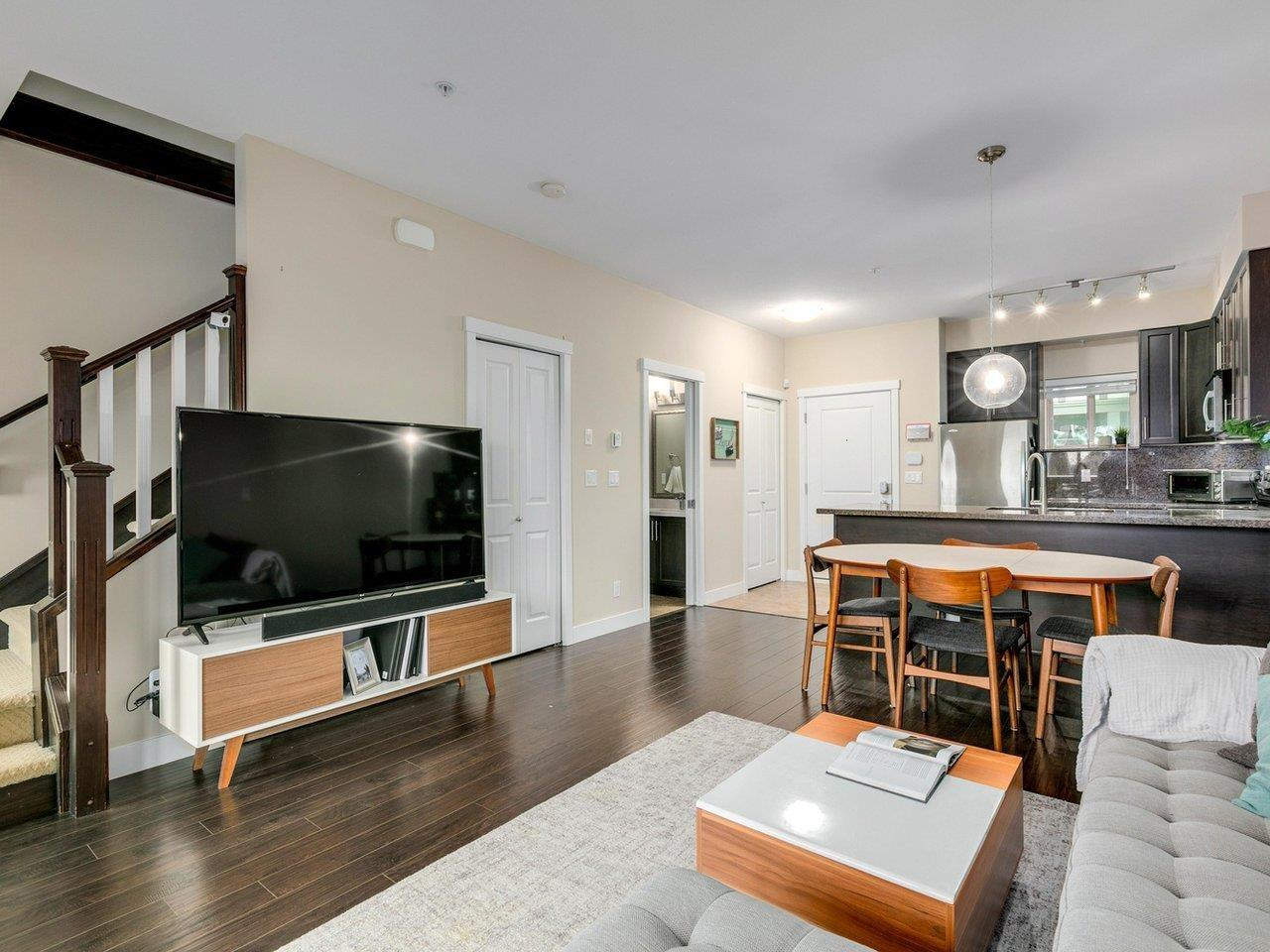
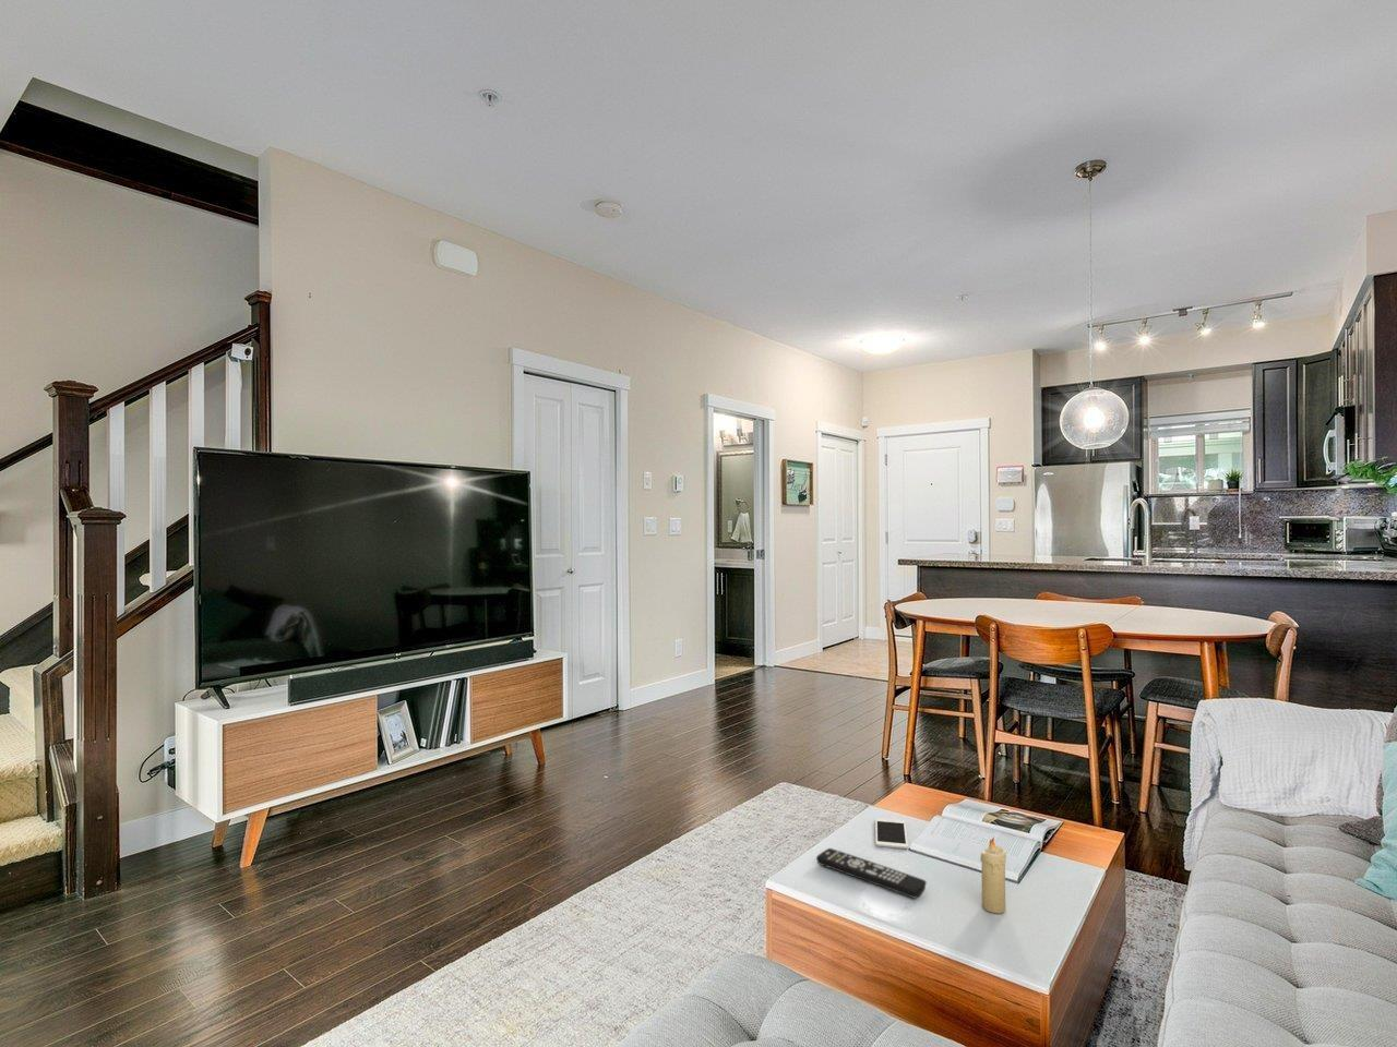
+ cell phone [875,817,909,850]
+ candle [979,837,1008,914]
+ remote control [815,848,927,899]
